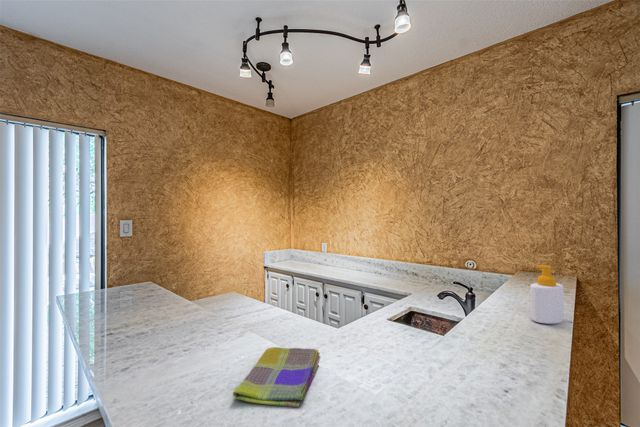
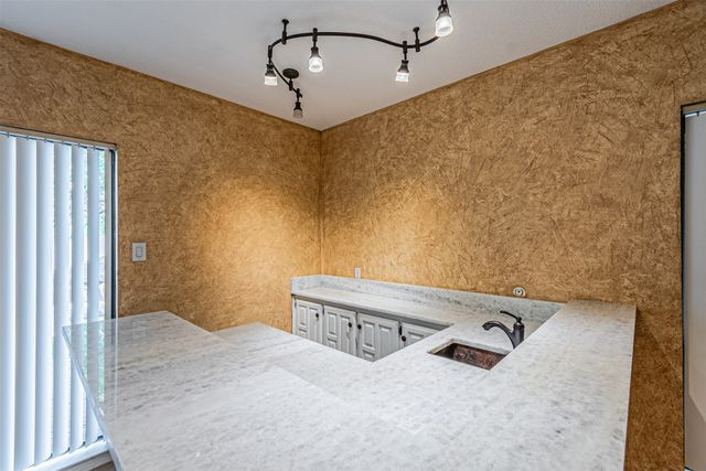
- soap bottle [529,264,565,325]
- dish towel [232,346,322,408]
